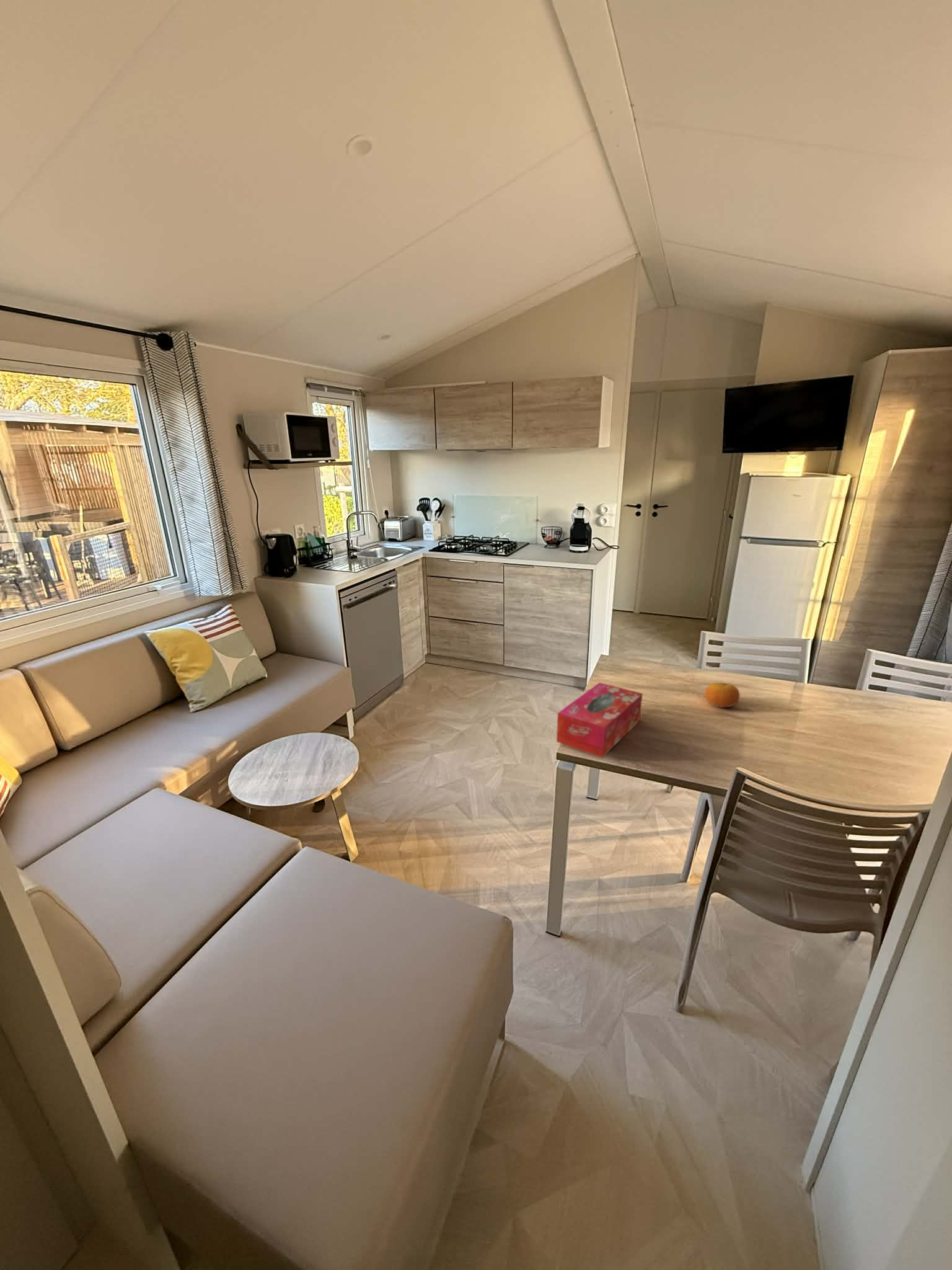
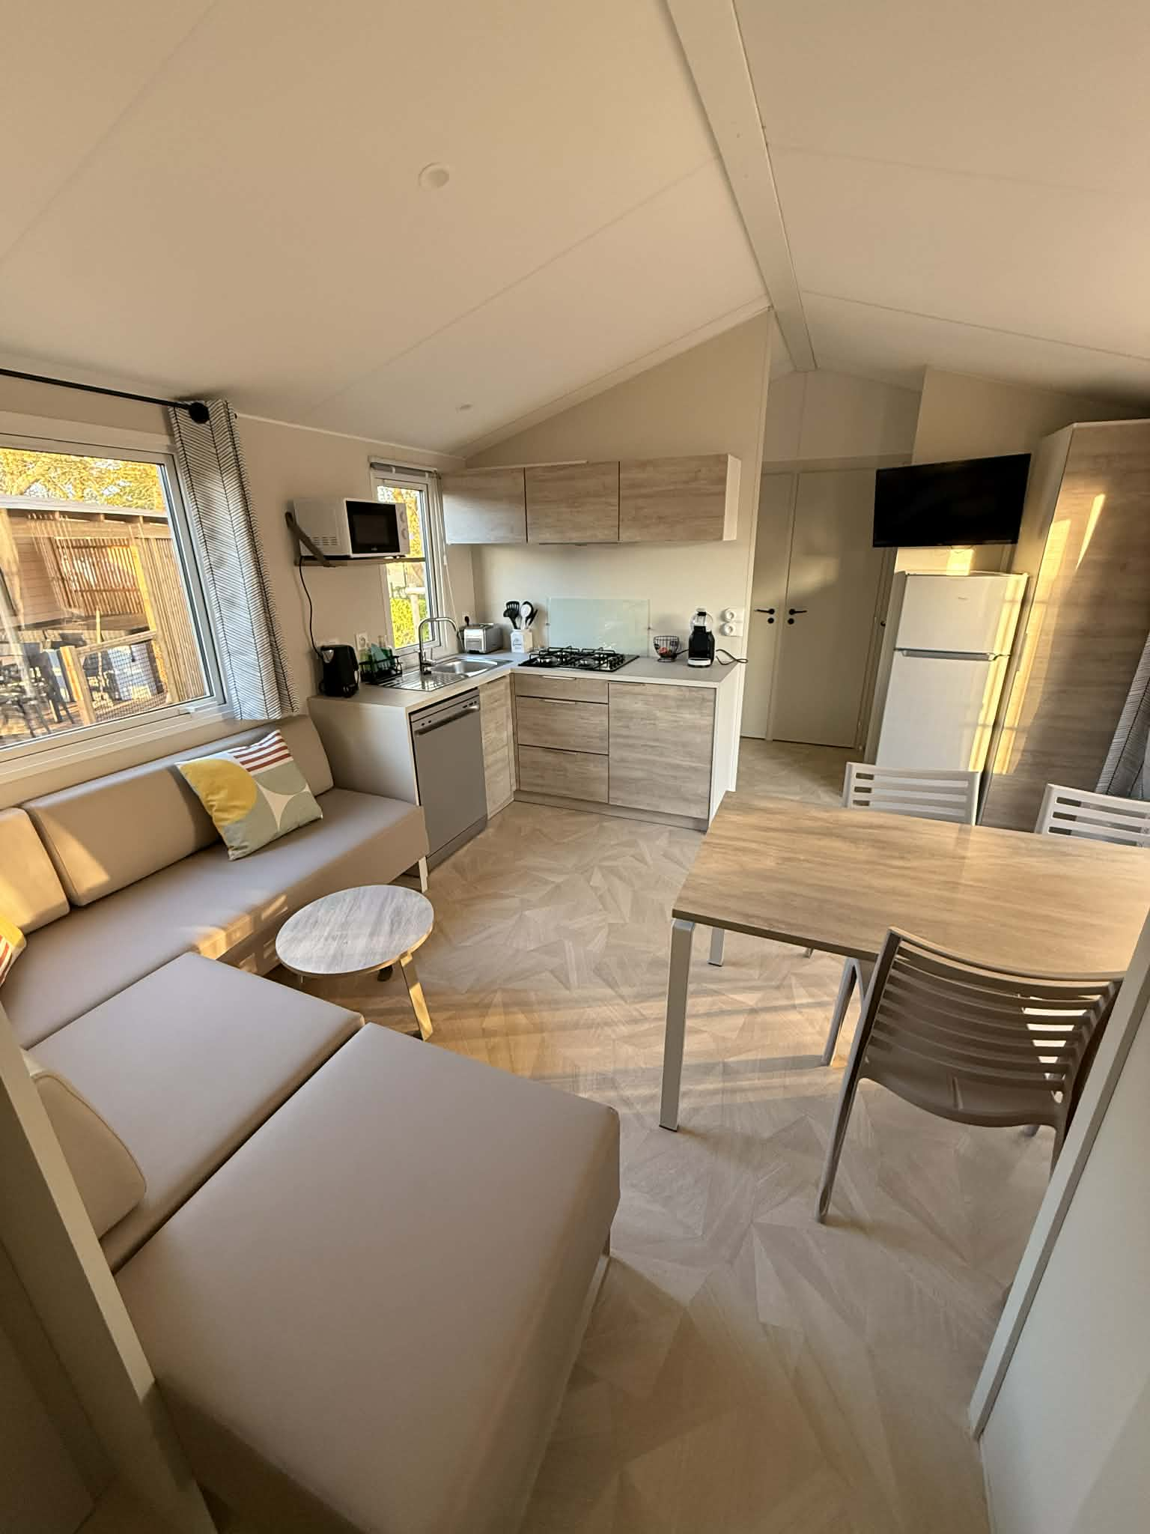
- tissue box [556,682,643,758]
- fruit [704,682,741,708]
